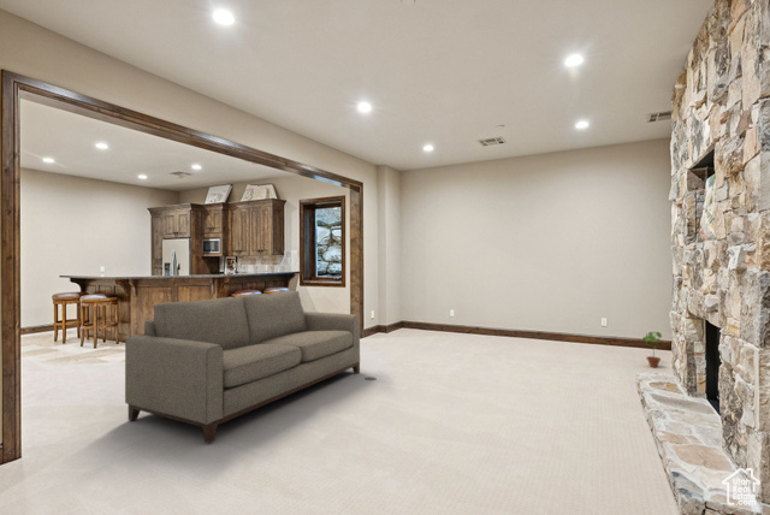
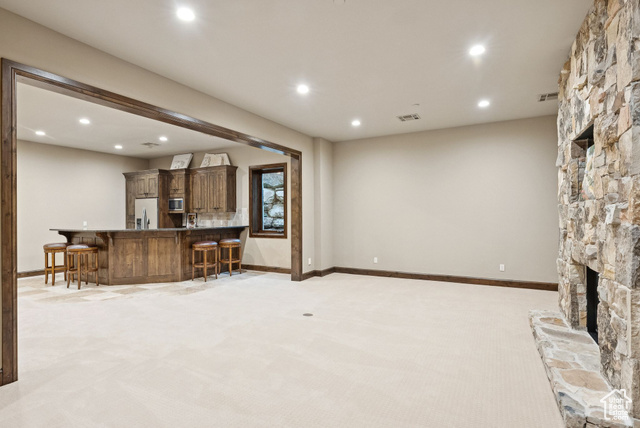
- potted plant [641,331,663,368]
- sofa [124,290,361,444]
